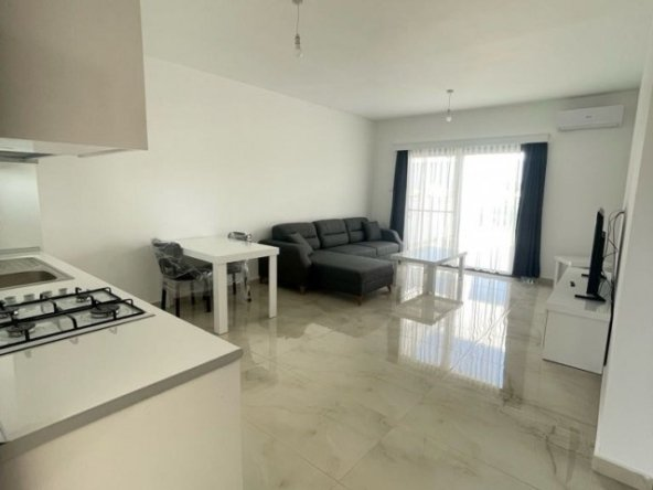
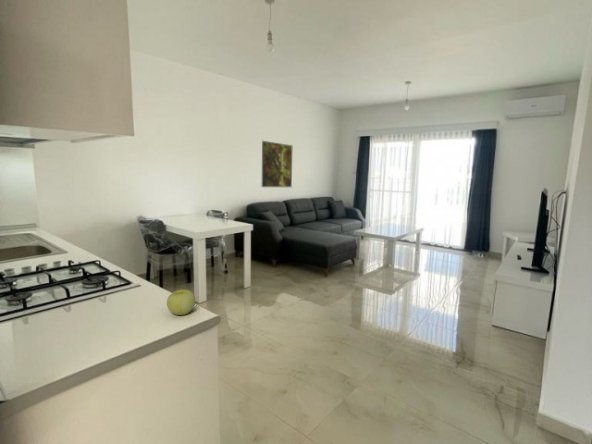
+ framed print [261,140,293,188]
+ apple [166,289,196,316]
